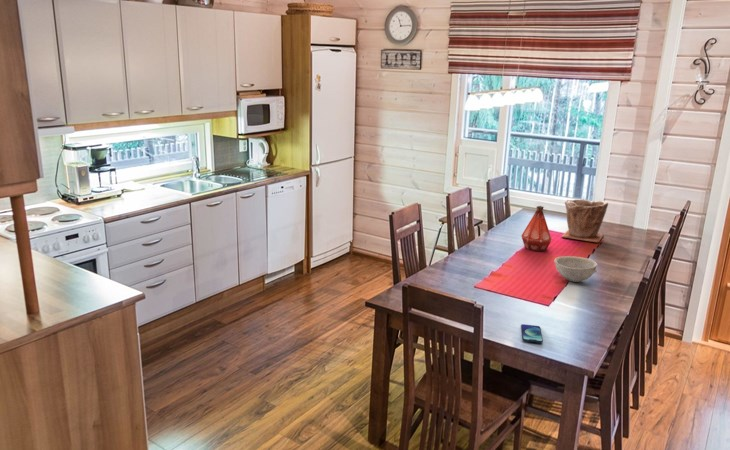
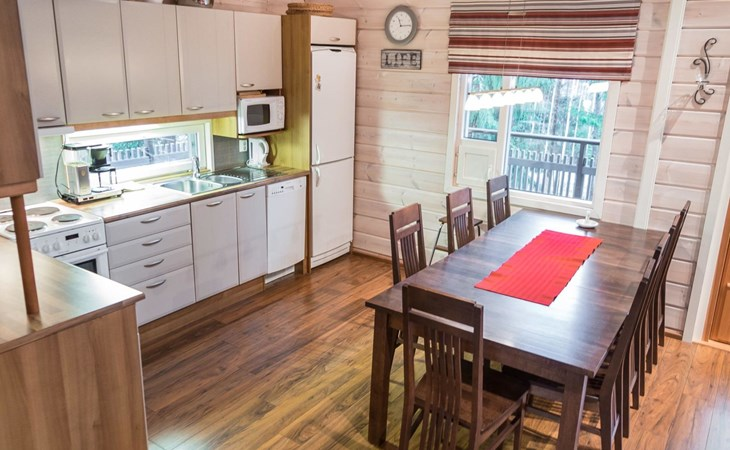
- bottle [520,205,553,253]
- bowl [553,255,598,283]
- plant pot [561,198,609,243]
- smartphone [520,323,544,344]
